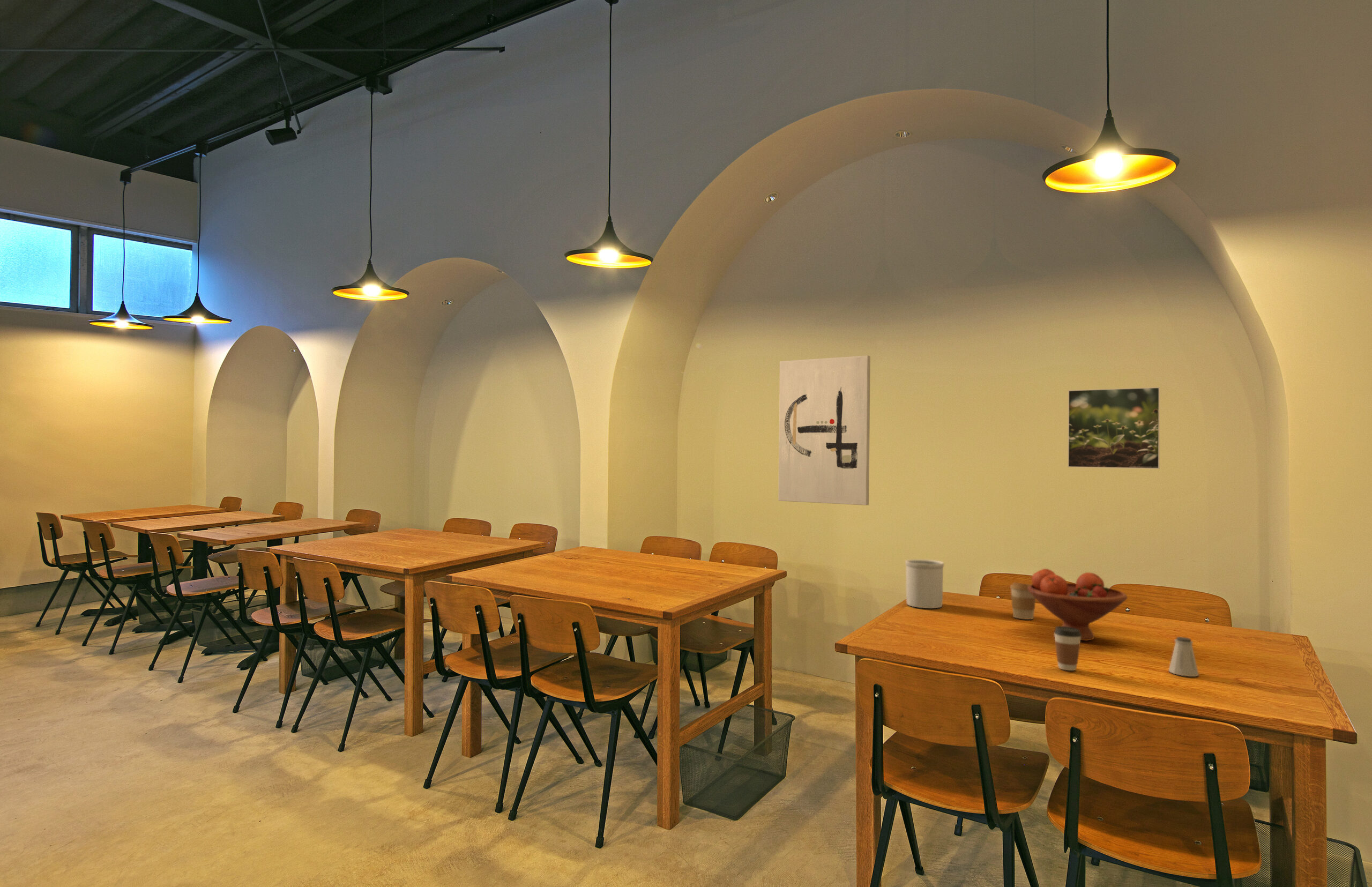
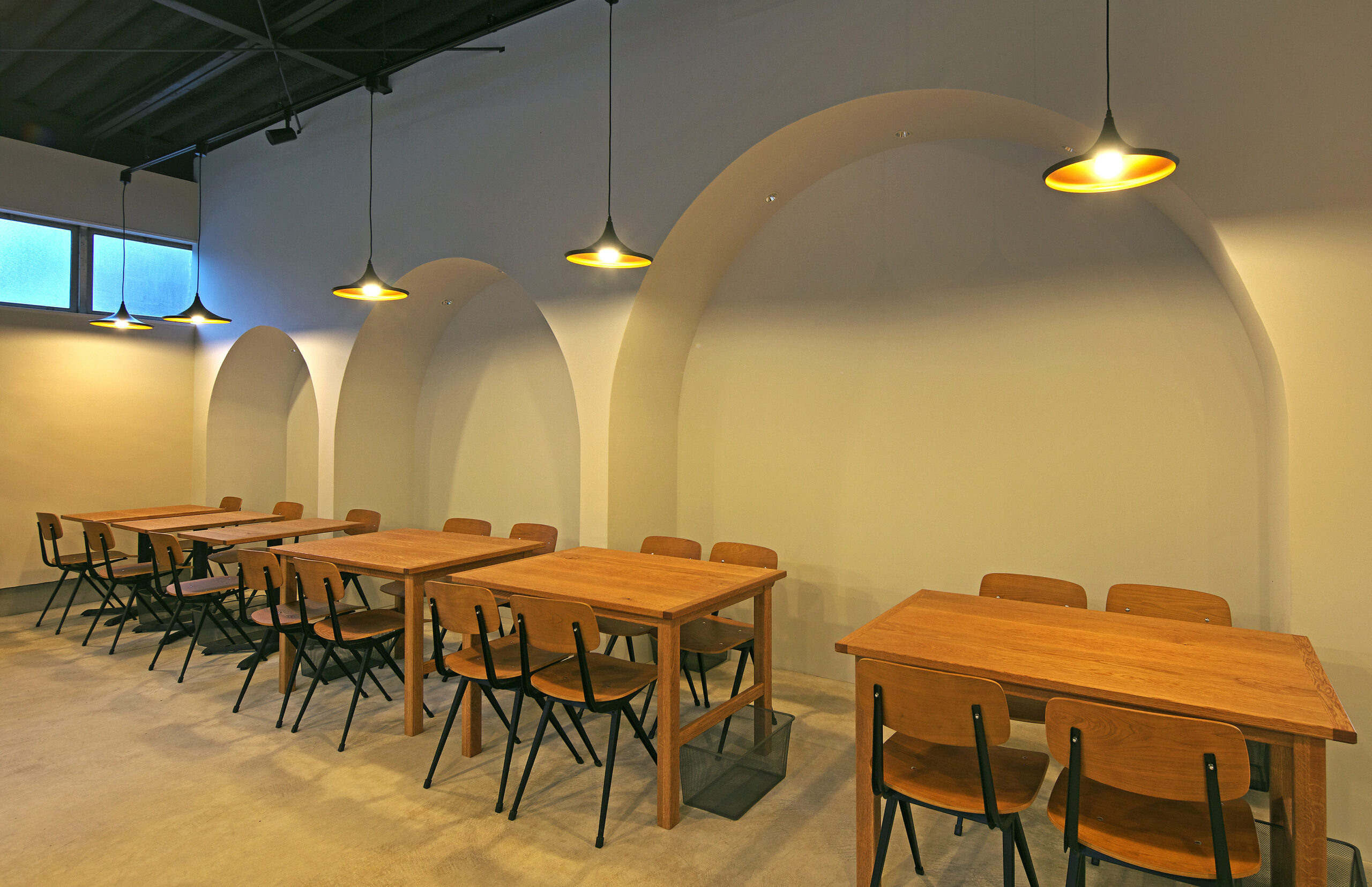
- fruit bowl [1027,568,1128,641]
- wall art [778,355,871,506]
- utensil holder [905,559,944,609]
- coffee cup [1010,582,1036,620]
- saltshaker [1168,636,1199,677]
- coffee cup [1053,625,1082,671]
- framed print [1067,386,1160,469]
